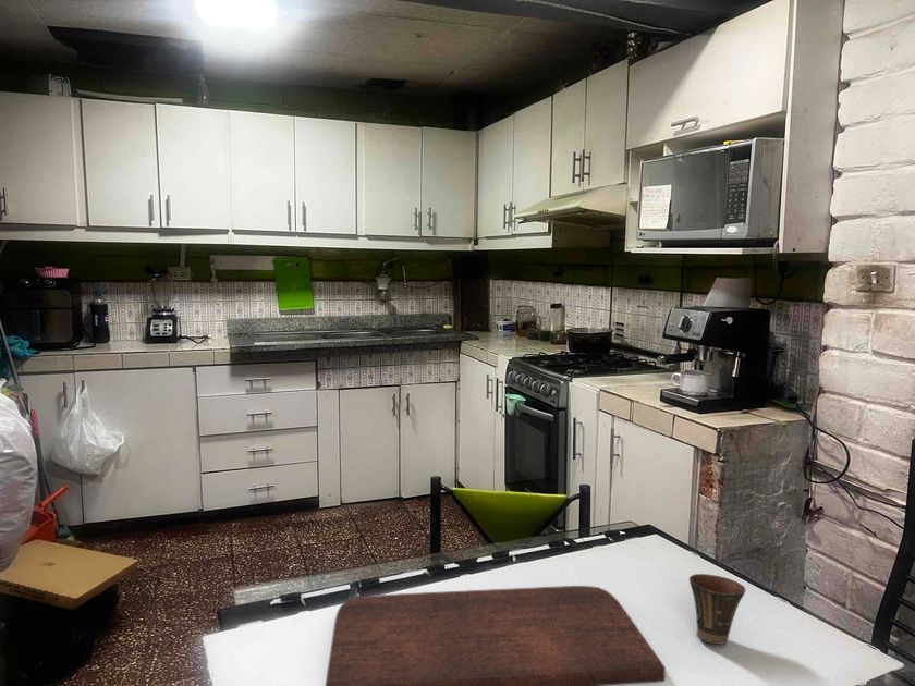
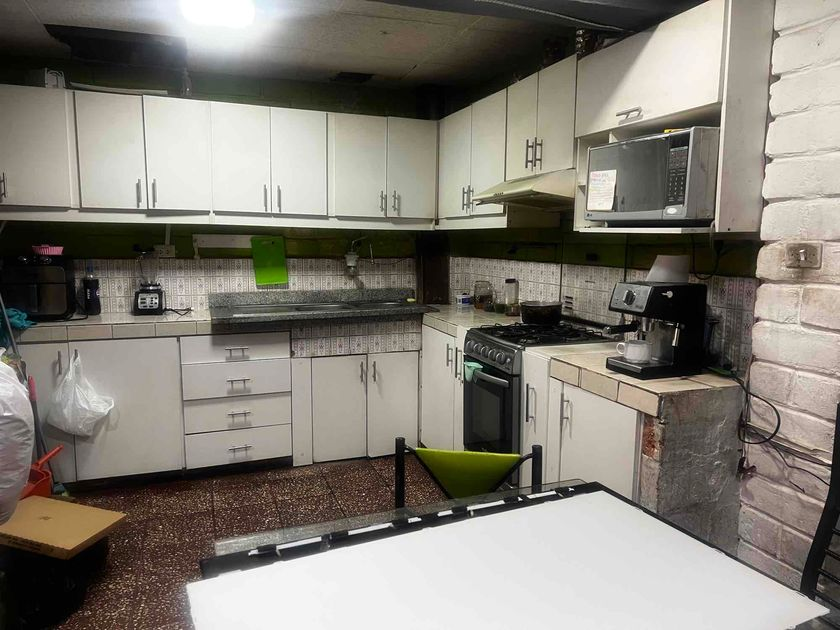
- cutting board [325,585,667,686]
- cup [688,573,746,646]
